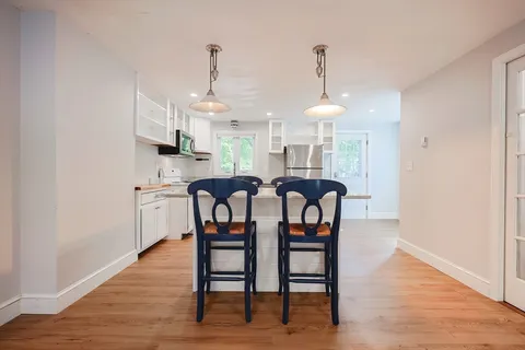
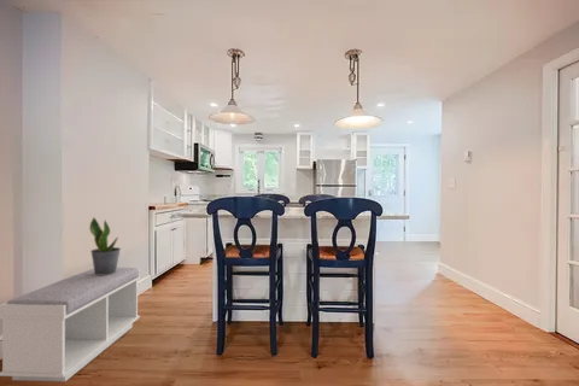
+ bench [0,267,141,382]
+ potted plant [88,216,122,275]
